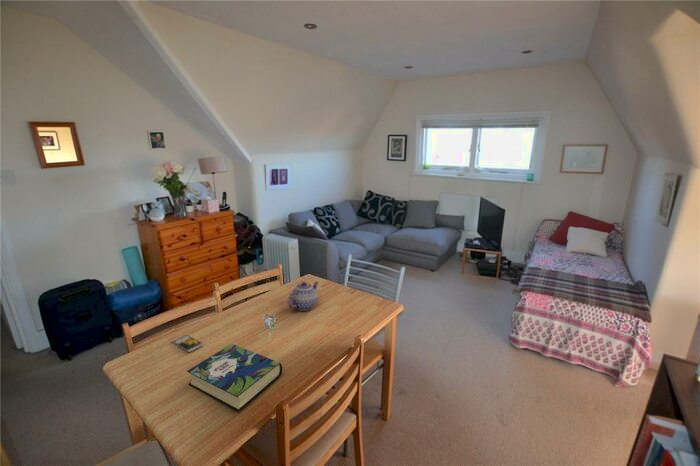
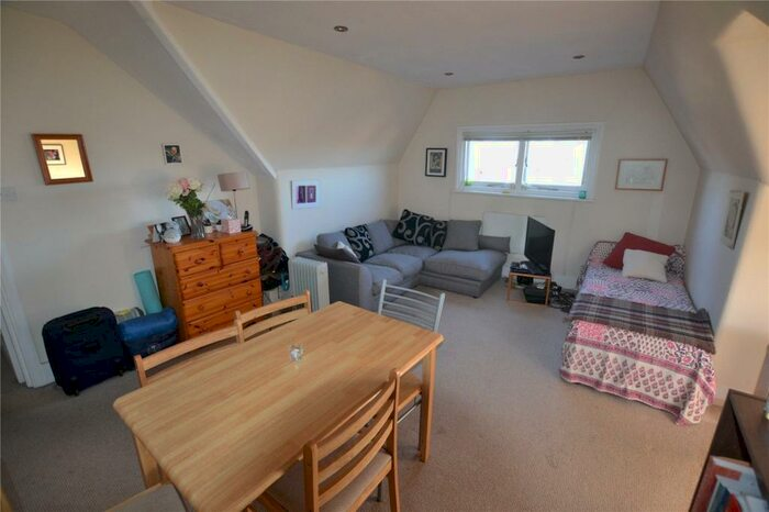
- book [186,343,283,412]
- smartphone [171,334,204,353]
- teapot [287,281,320,312]
